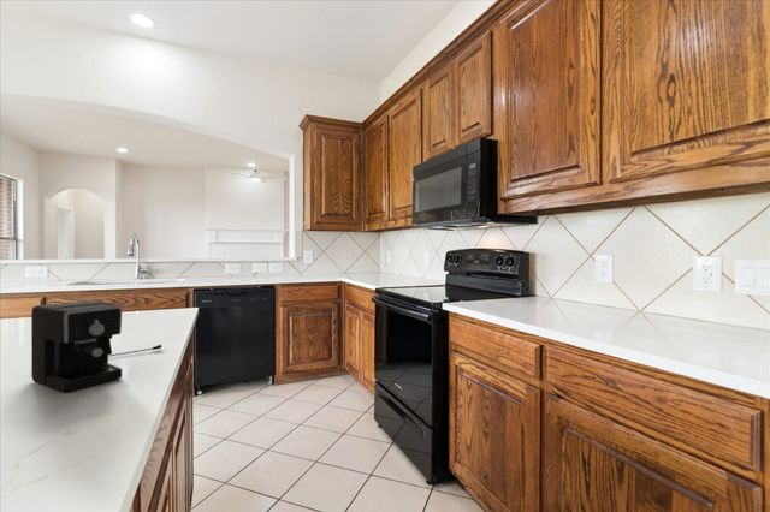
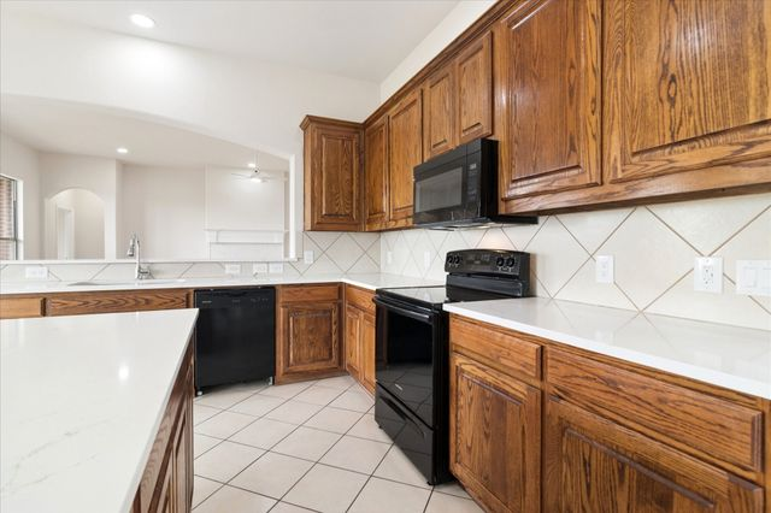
- coffee maker [30,299,162,393]
